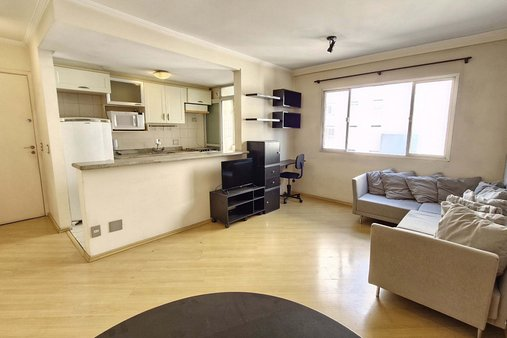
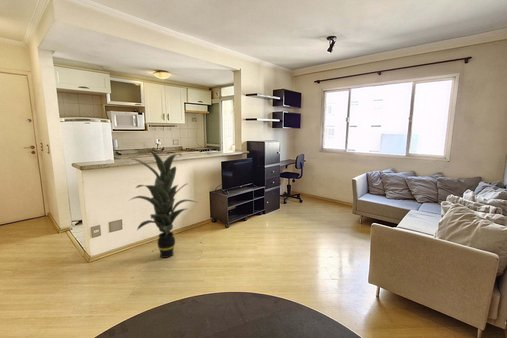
+ indoor plant [129,149,199,259]
